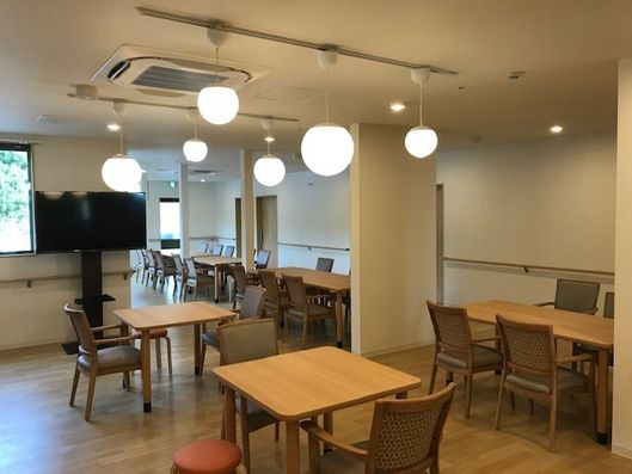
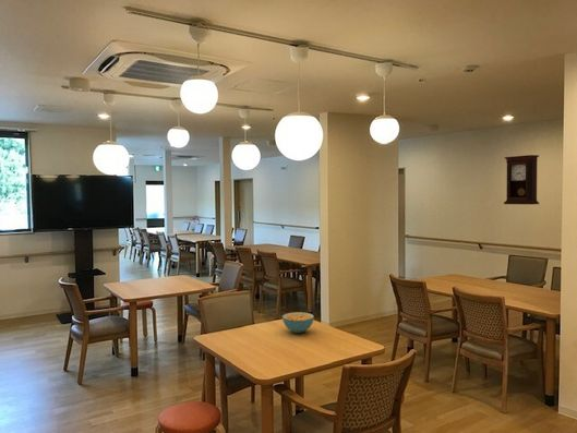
+ cereal bowl [281,311,315,334]
+ pendulum clock [503,154,540,205]
